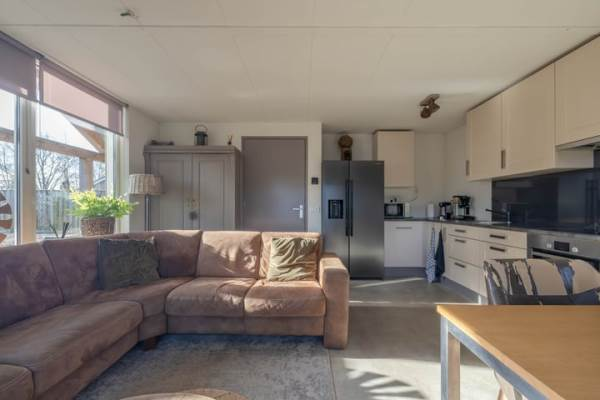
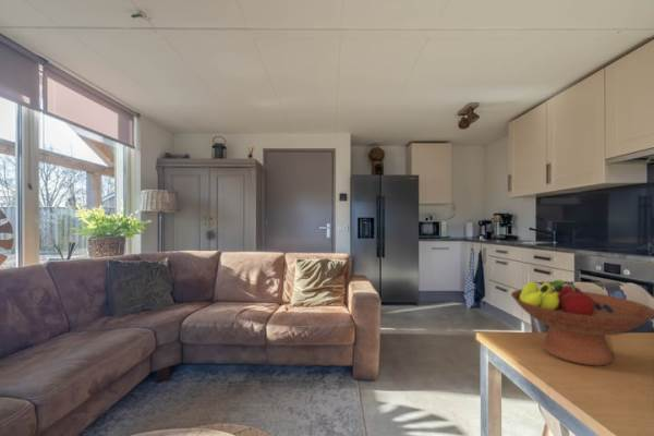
+ fruit bowl [510,279,654,367]
